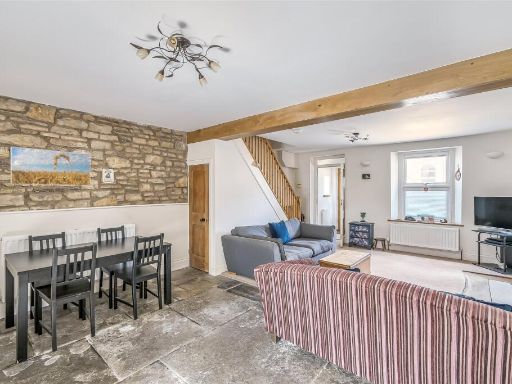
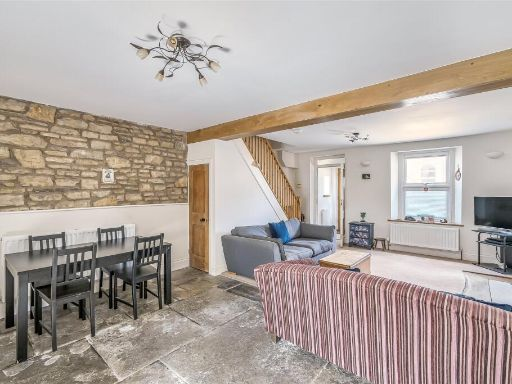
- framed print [10,146,91,186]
